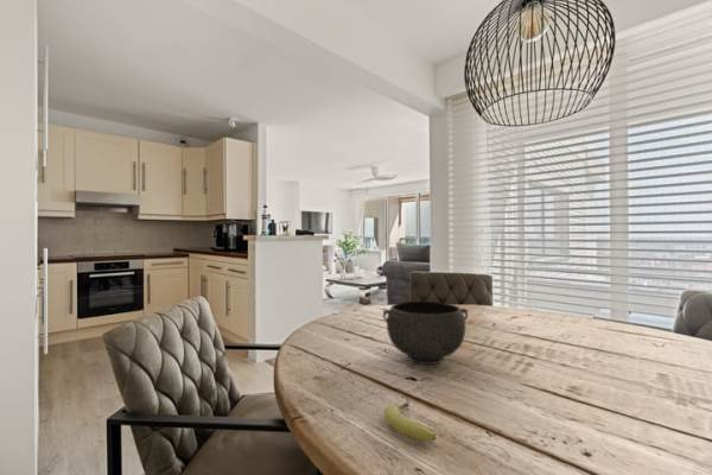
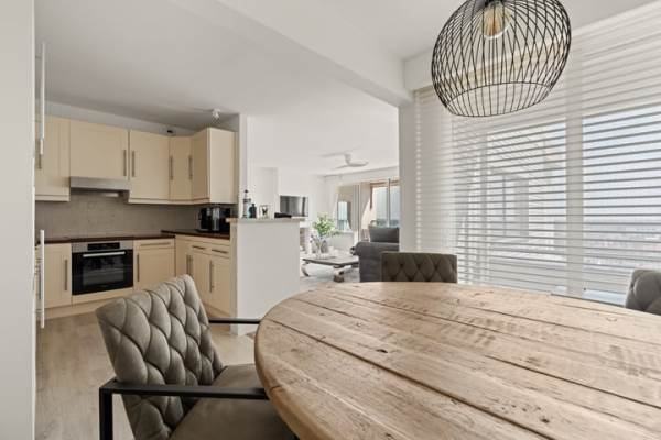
- fruit [383,401,437,443]
- bowl [382,300,469,366]
